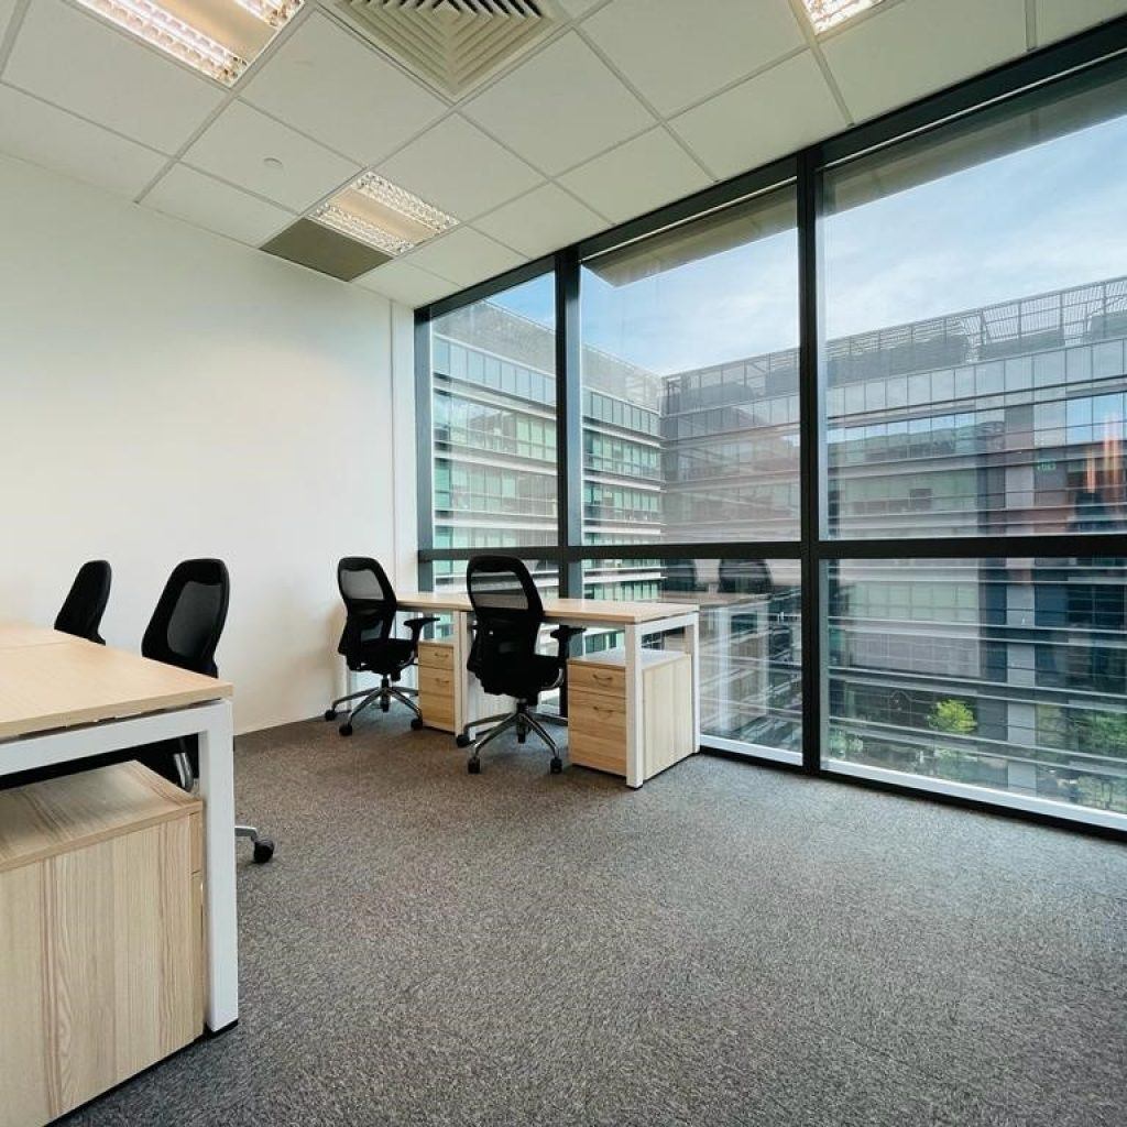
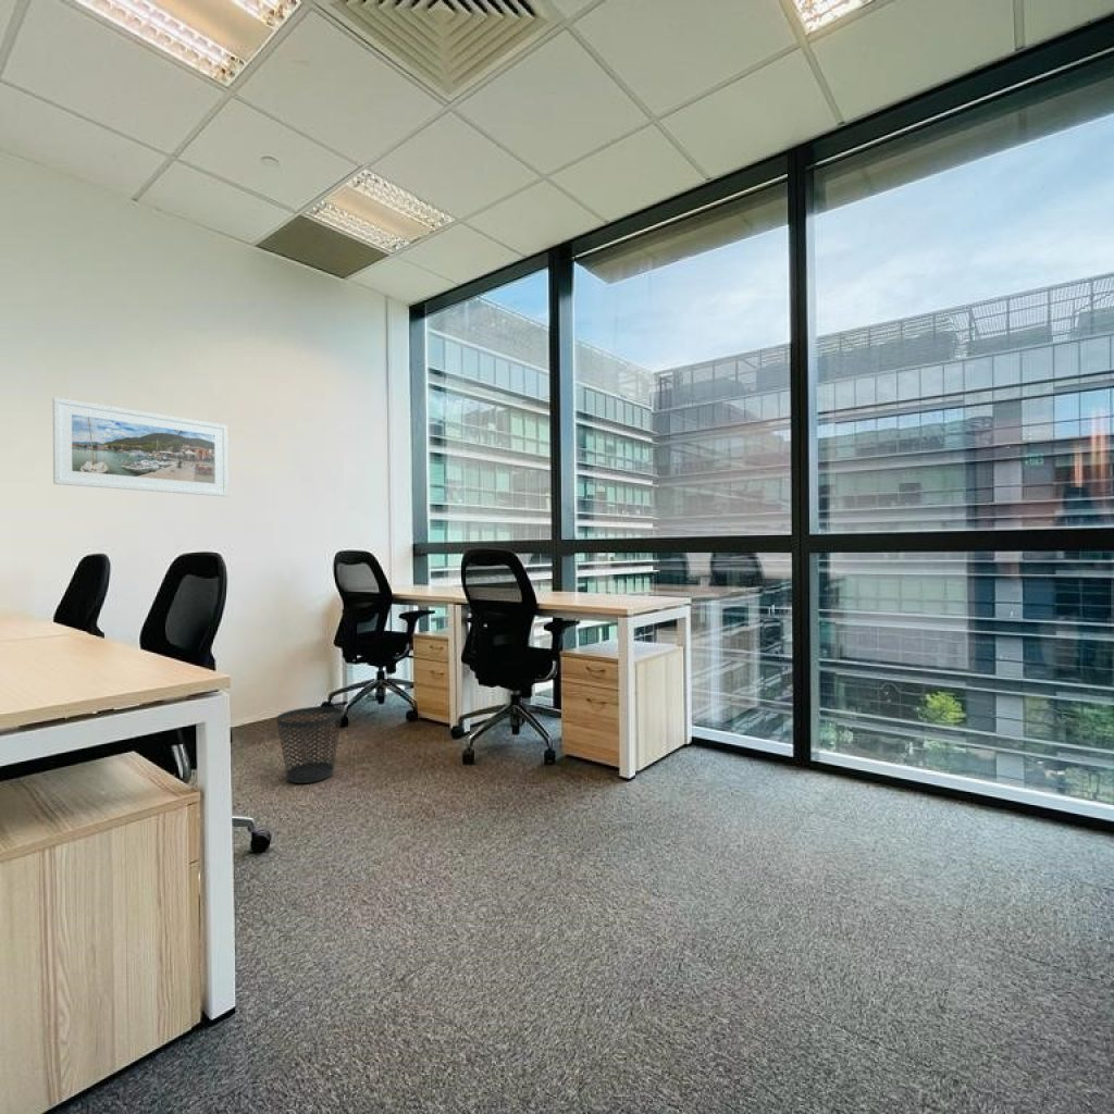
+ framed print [52,396,230,497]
+ wastebasket [275,706,343,784]
